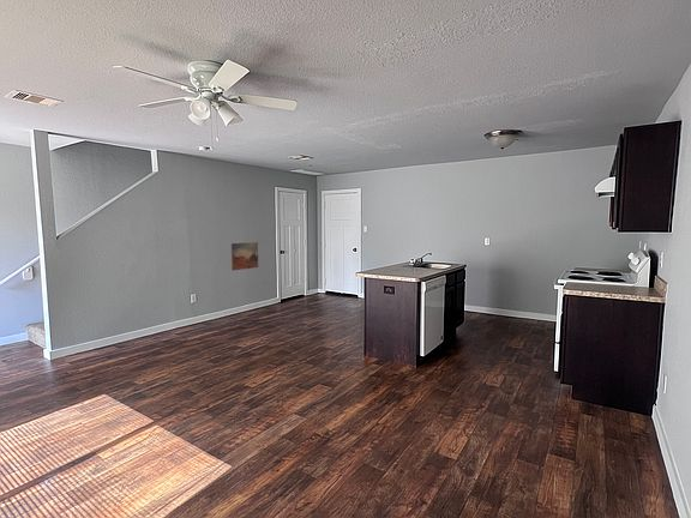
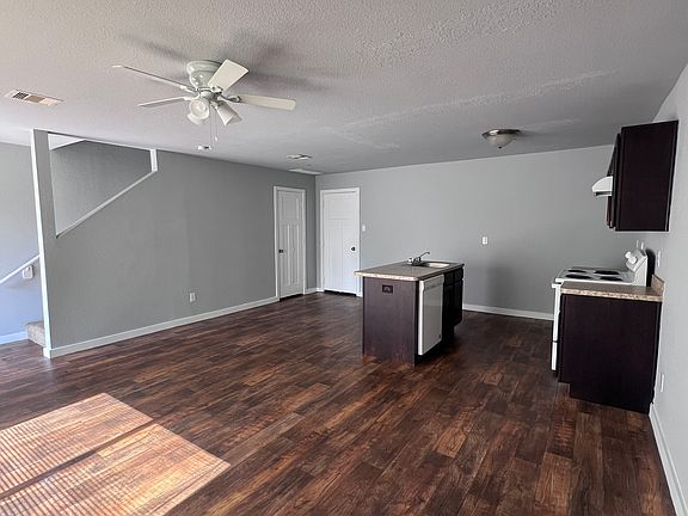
- wall art [230,241,259,271]
